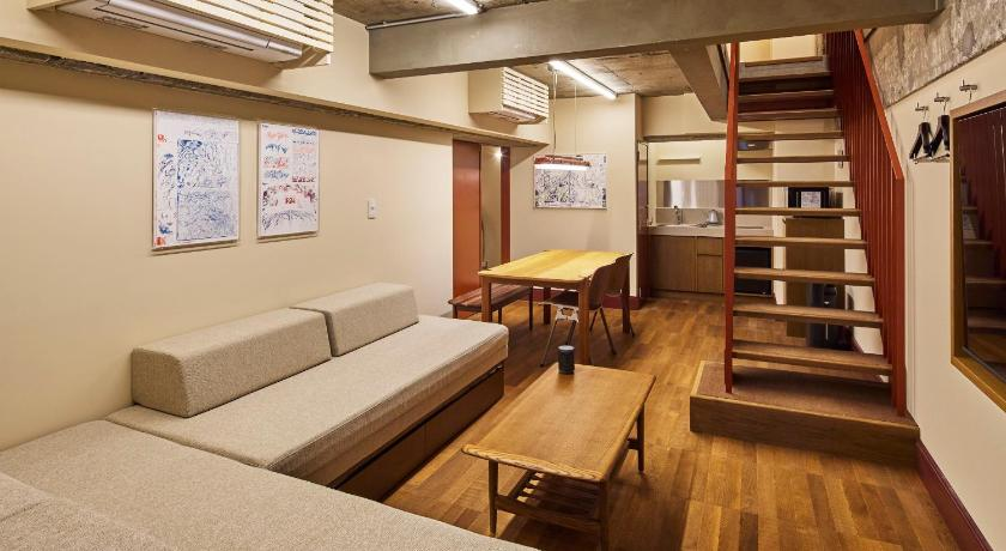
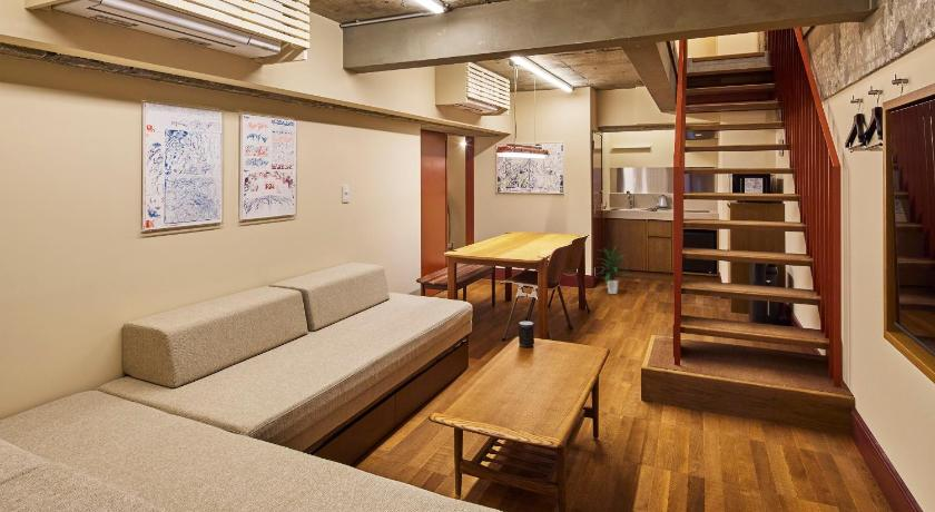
+ indoor plant [594,245,631,295]
